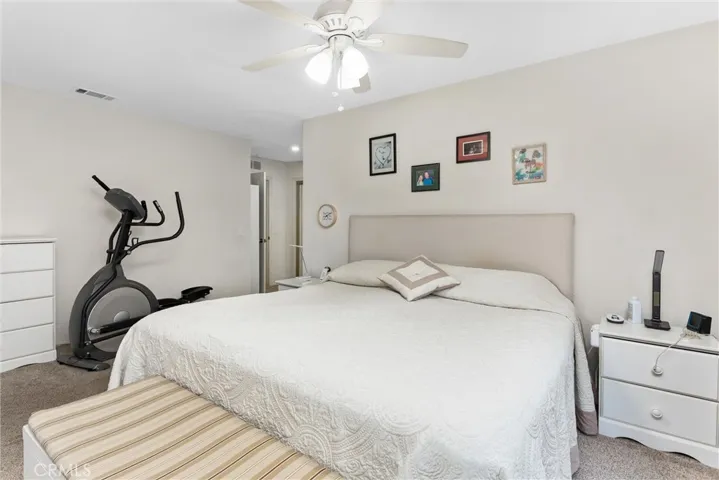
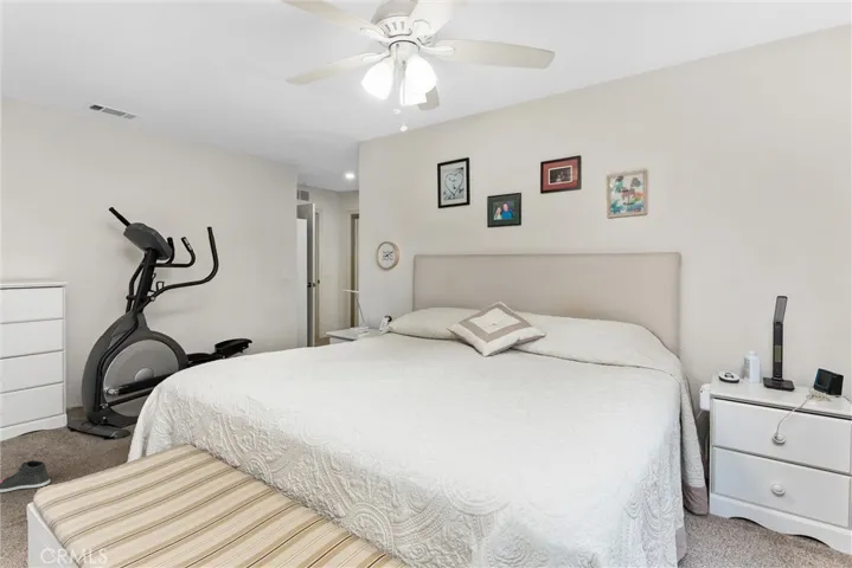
+ sneaker [0,459,51,493]
